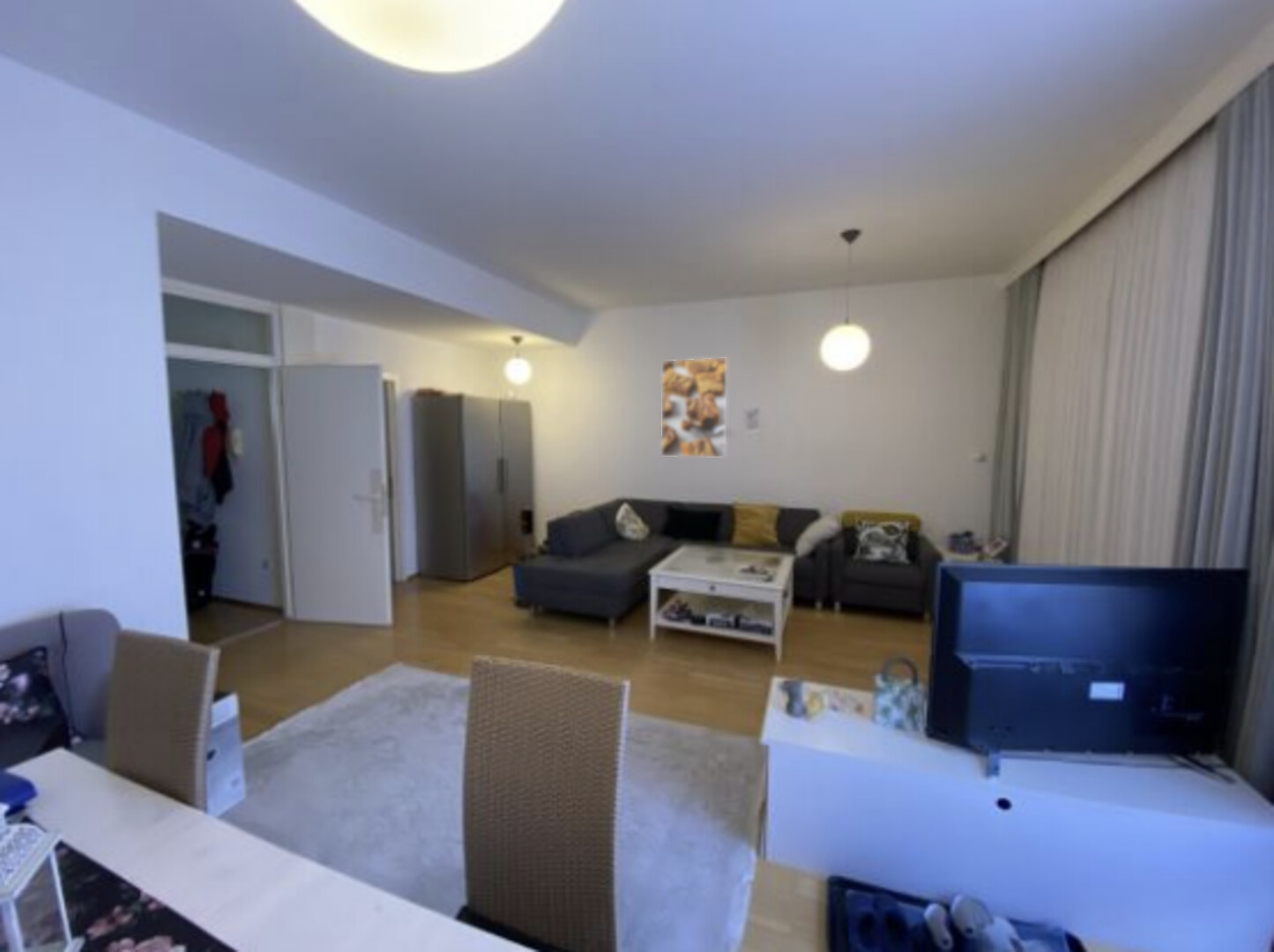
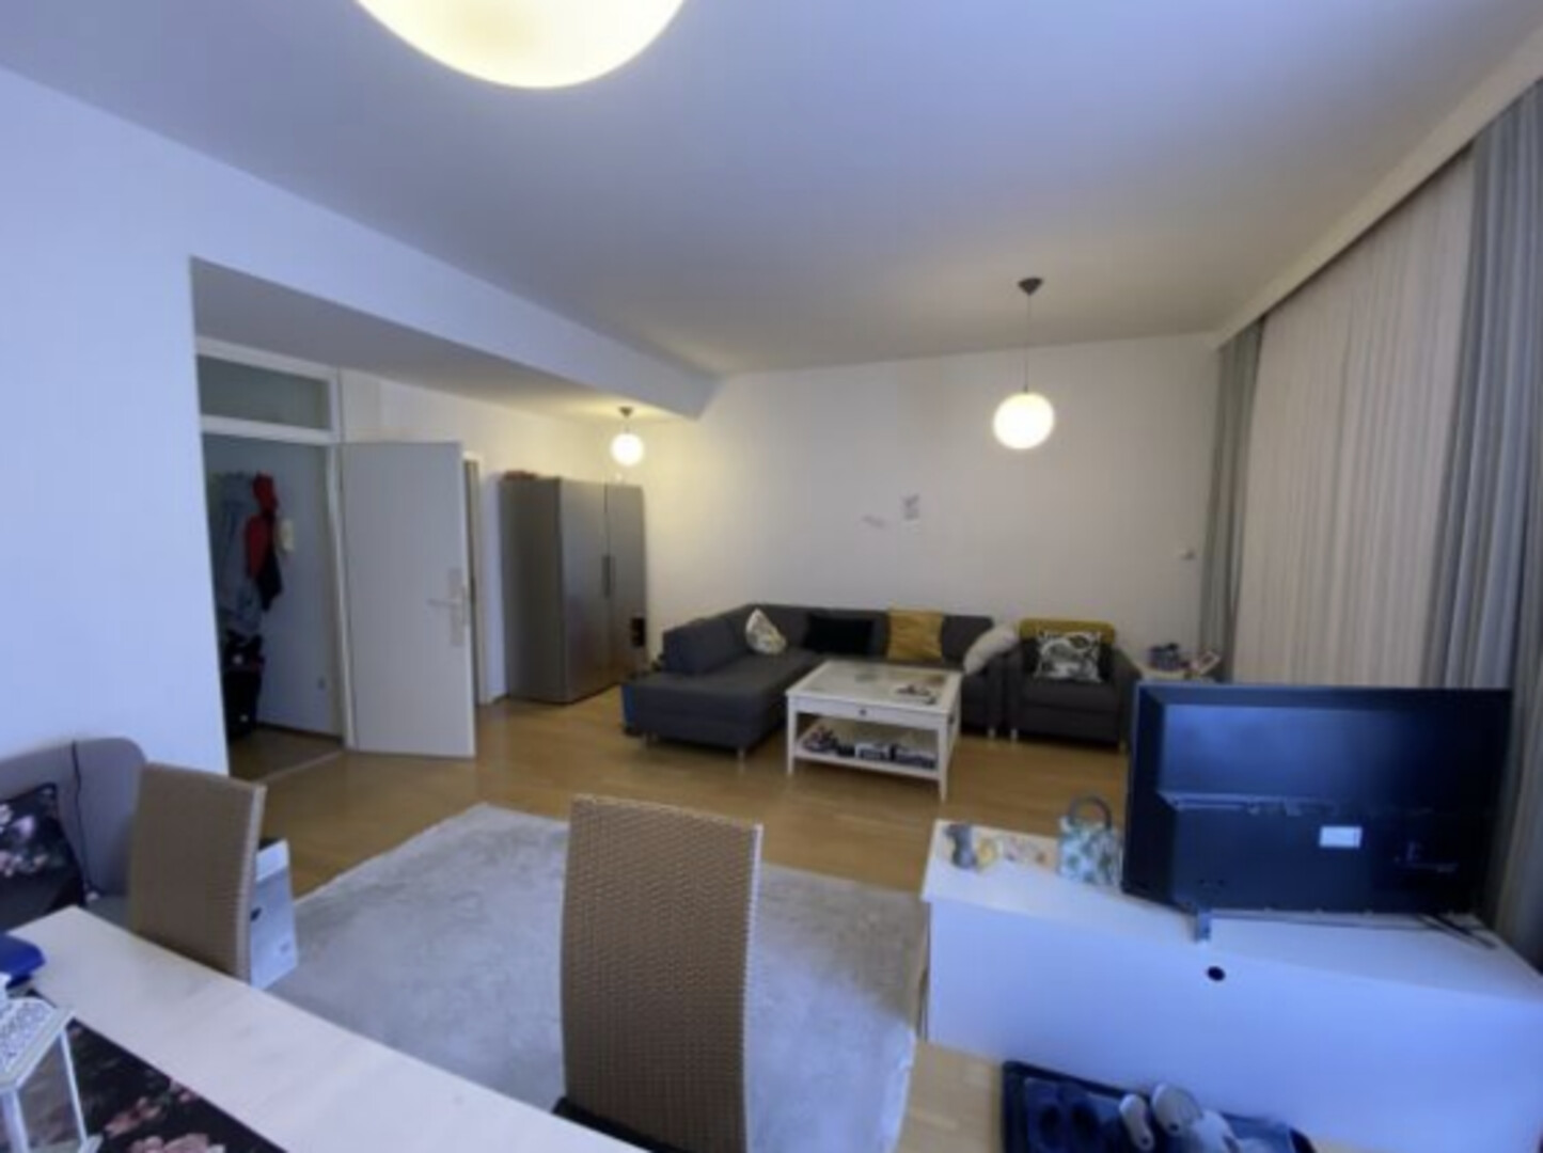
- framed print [660,357,728,458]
